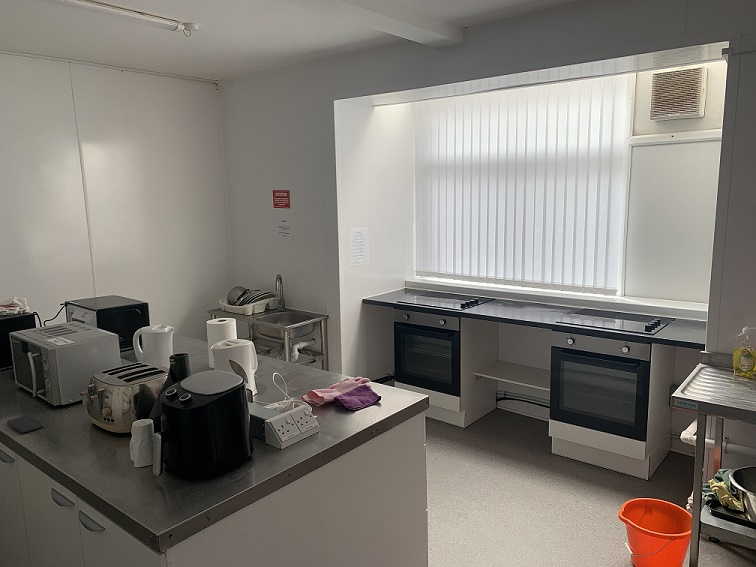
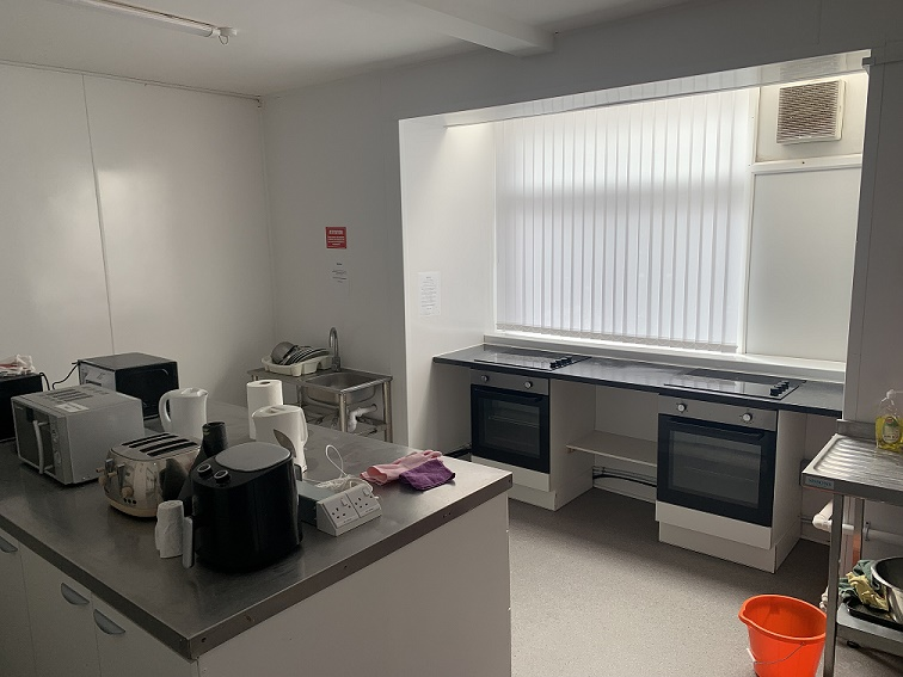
- smartphone [6,414,45,433]
